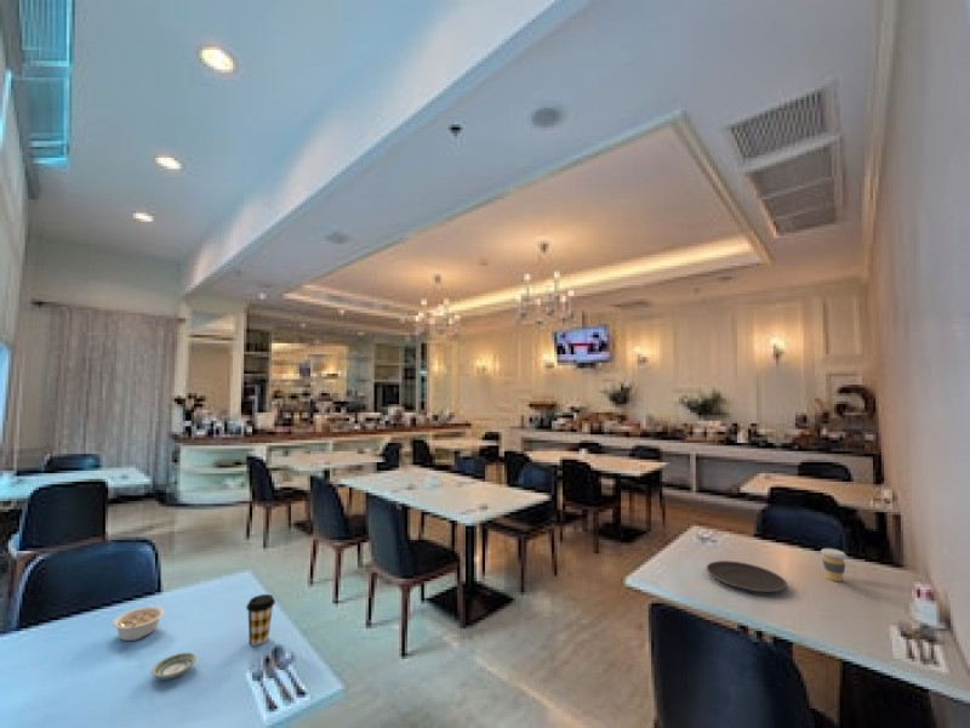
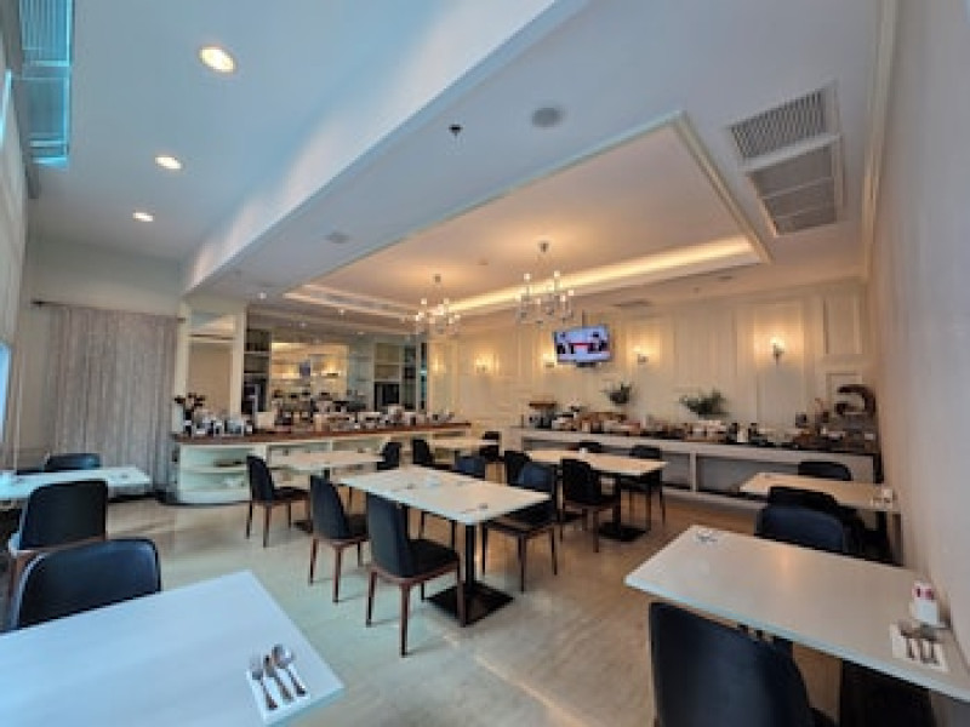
- saucer [150,652,198,681]
- coffee cup [820,547,848,582]
- coffee cup [245,593,276,647]
- legume [112,605,166,642]
- plate [706,559,788,593]
